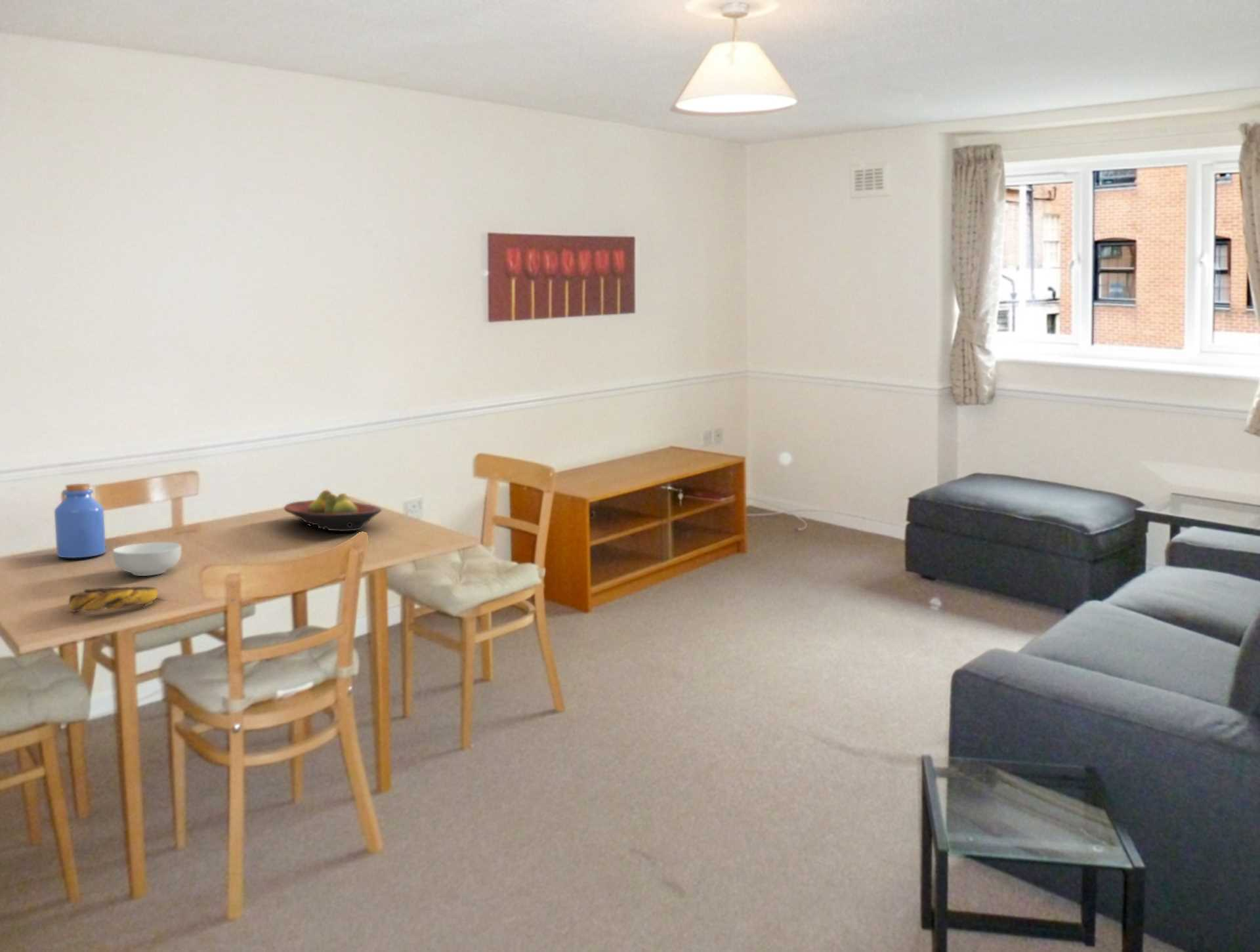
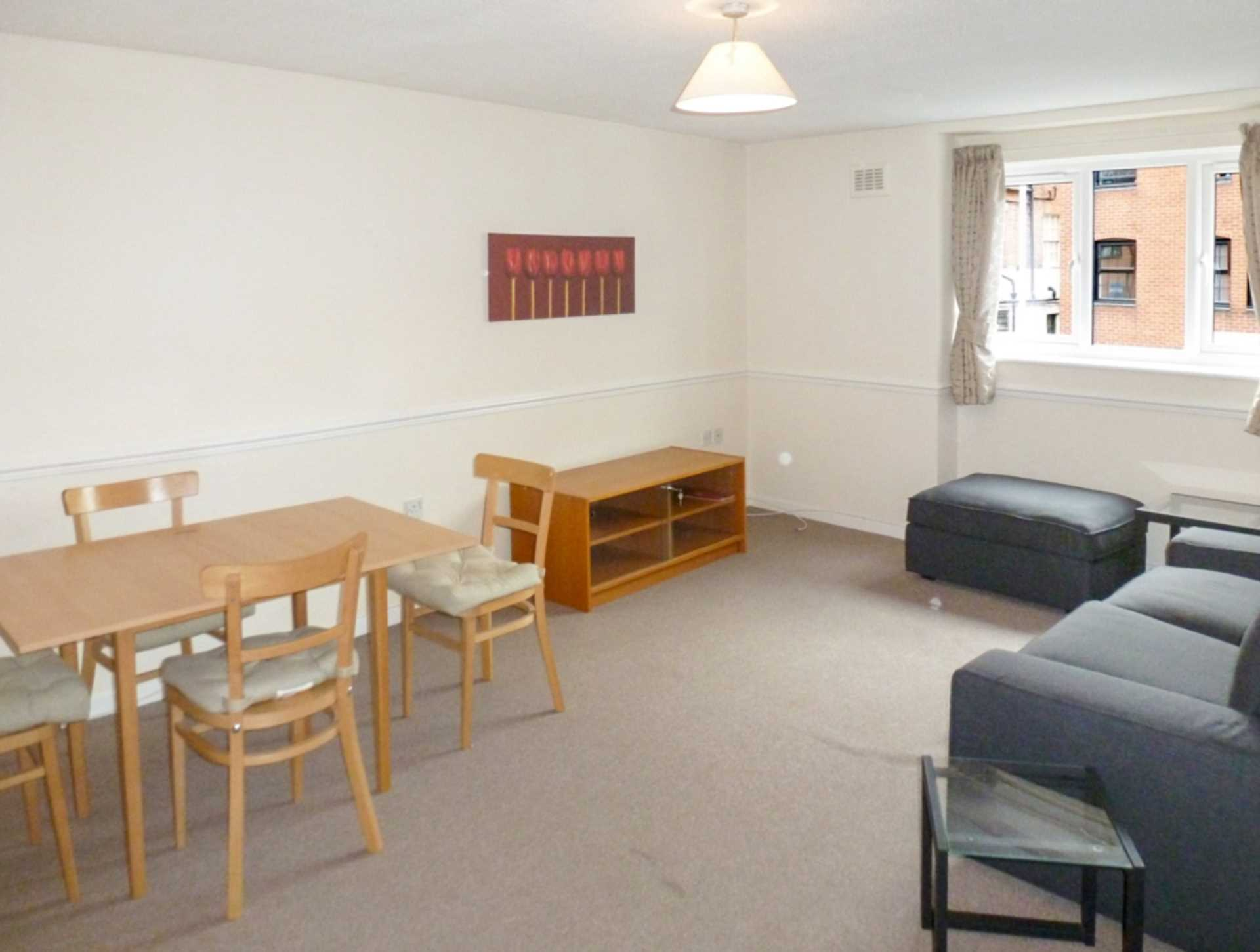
- jar [54,483,106,558]
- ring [68,586,159,613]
- cereal bowl [112,541,182,577]
- fruit bowl [284,489,383,532]
